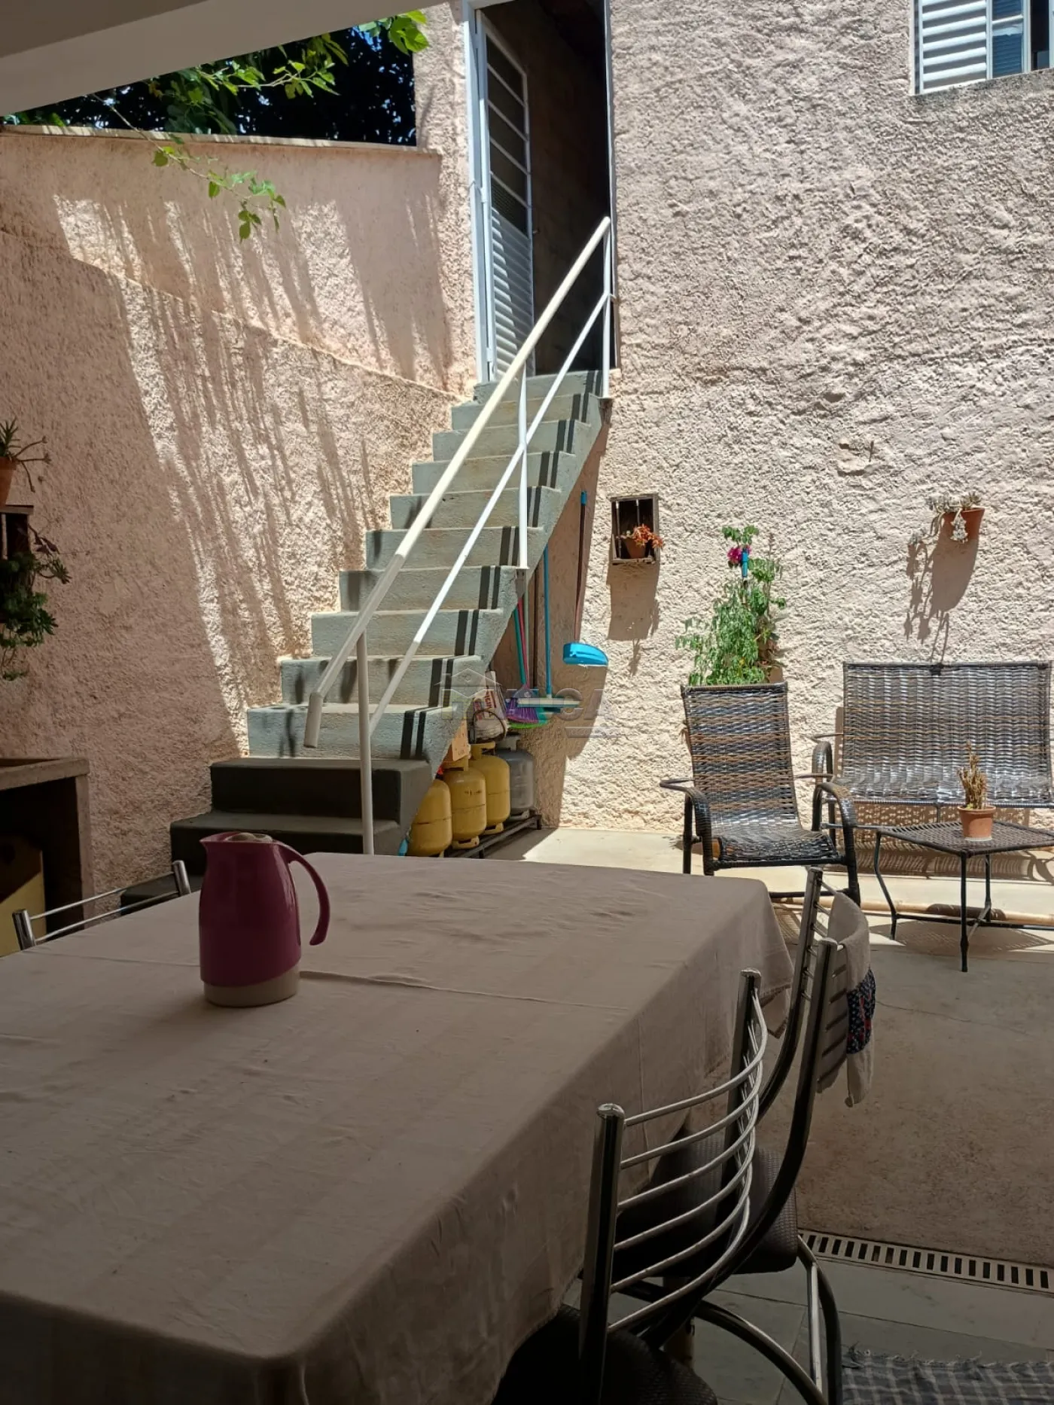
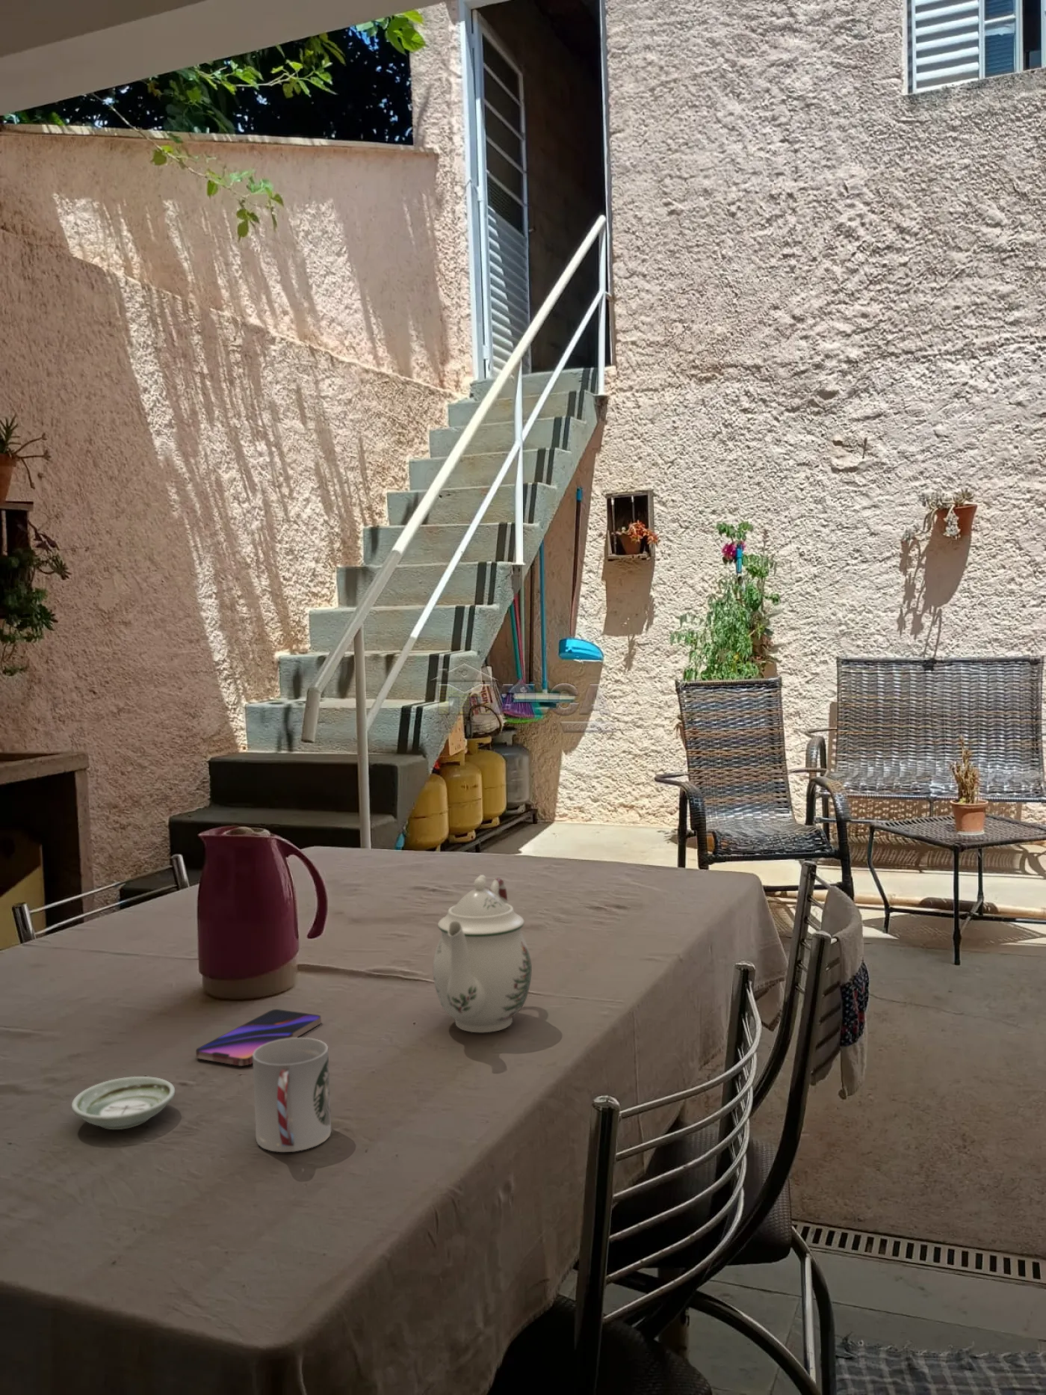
+ smartphone [194,1008,322,1066]
+ teapot [432,874,533,1033]
+ cup [253,1037,332,1153]
+ saucer [71,1076,176,1130]
